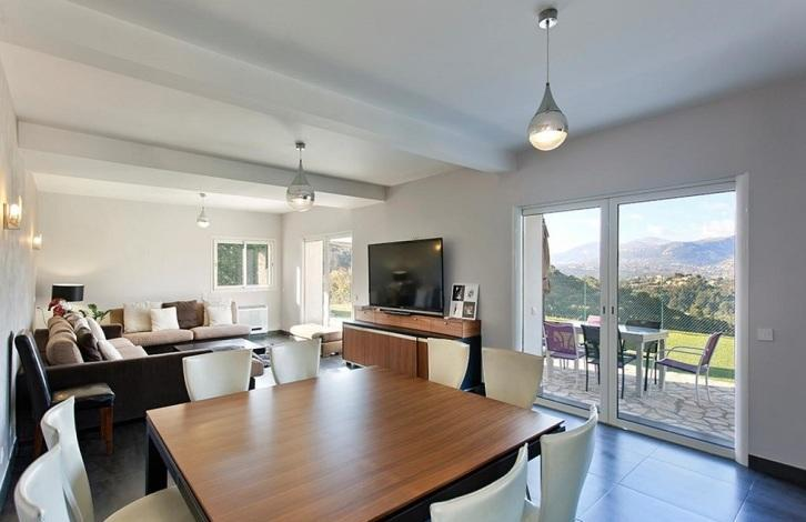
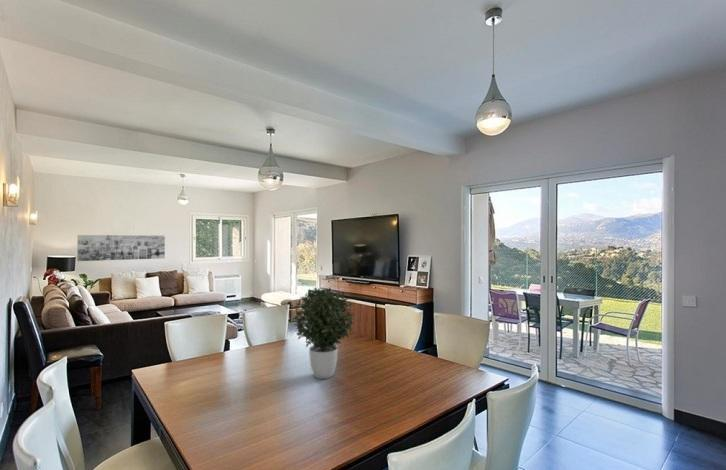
+ wall art [76,234,166,262]
+ potted plant [291,286,356,380]
